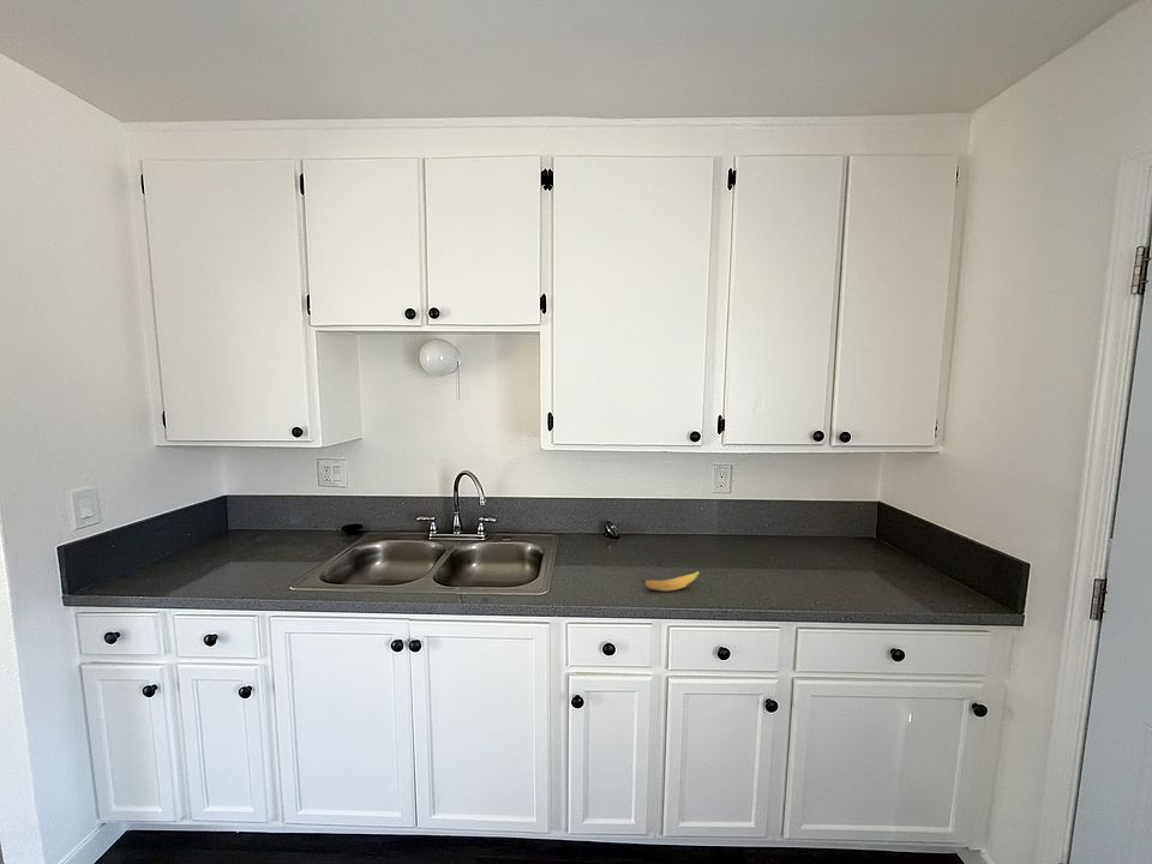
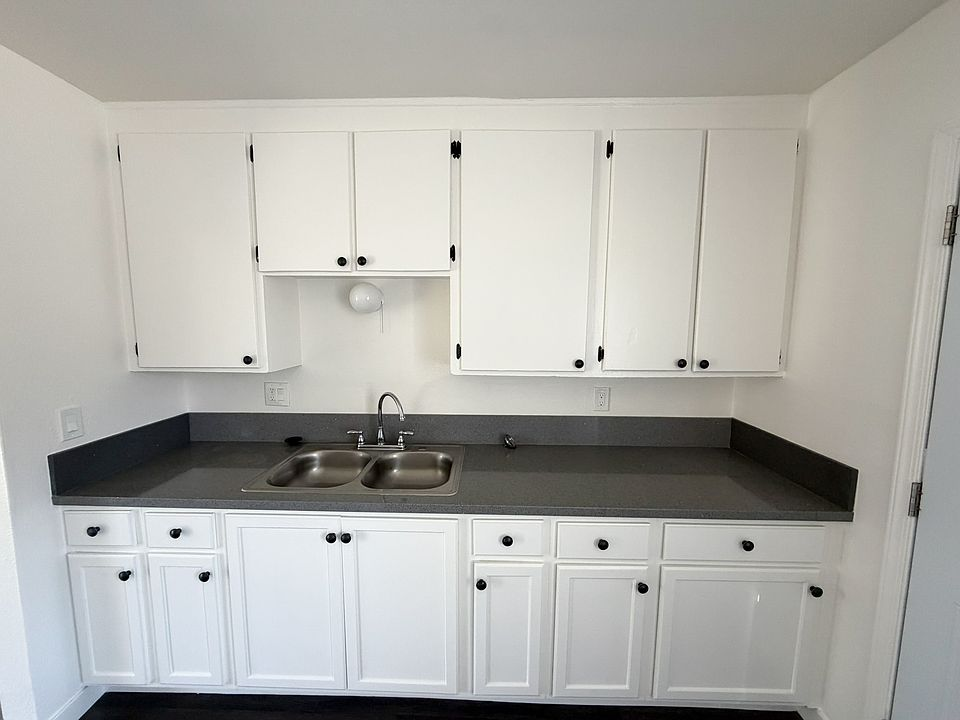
- banana [642,569,702,593]
